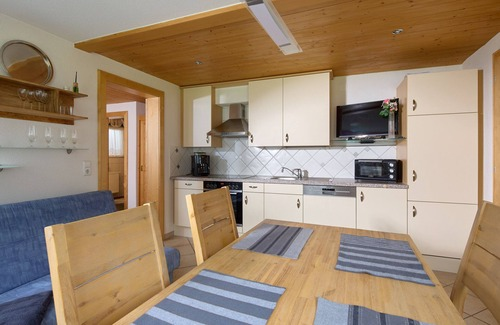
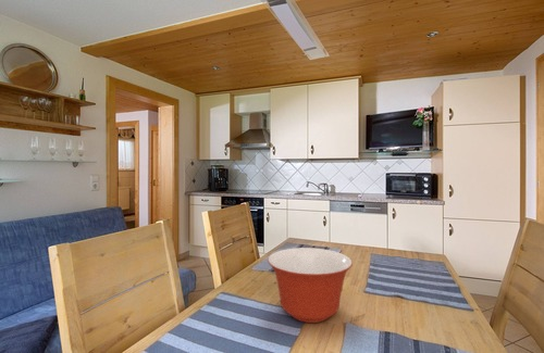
+ mixing bowl [267,247,354,324]
